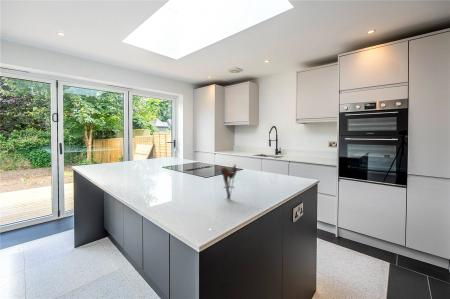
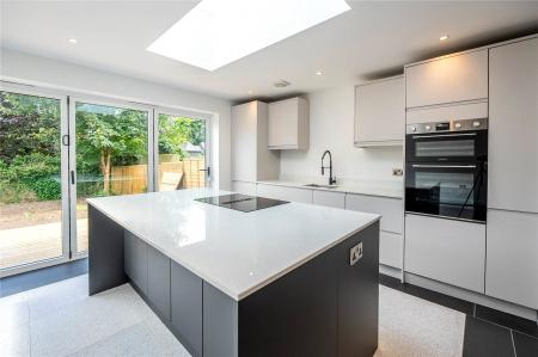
- utensil holder [220,163,238,201]
